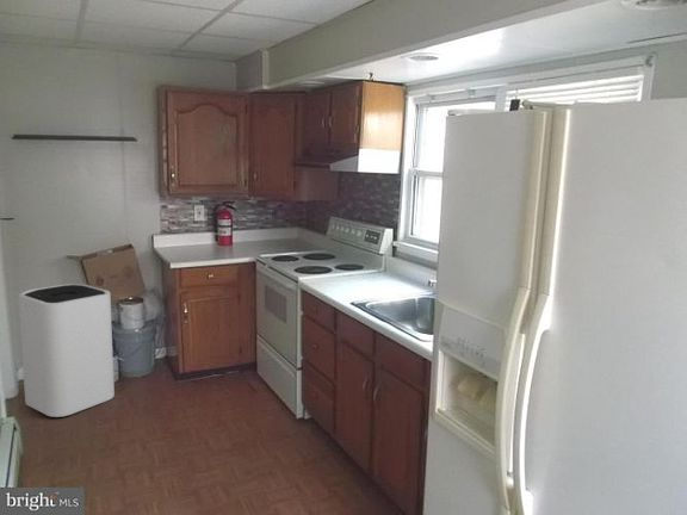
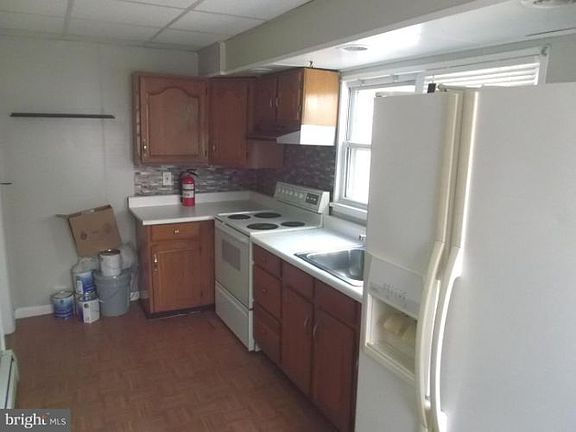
- trash can [17,284,116,418]
